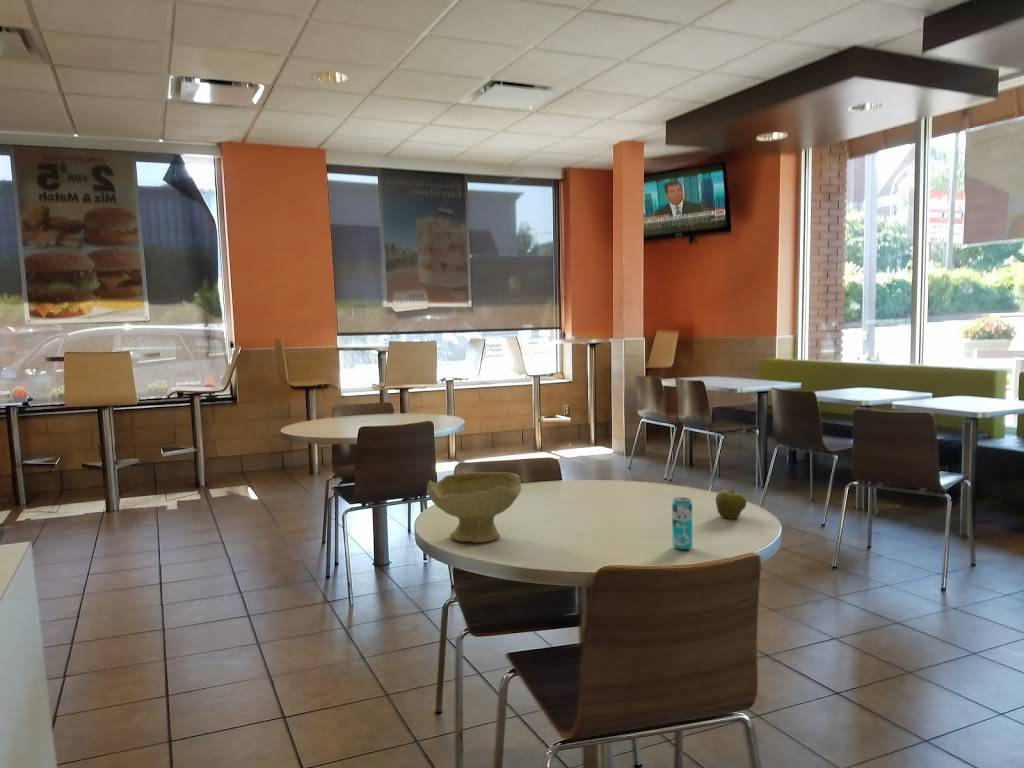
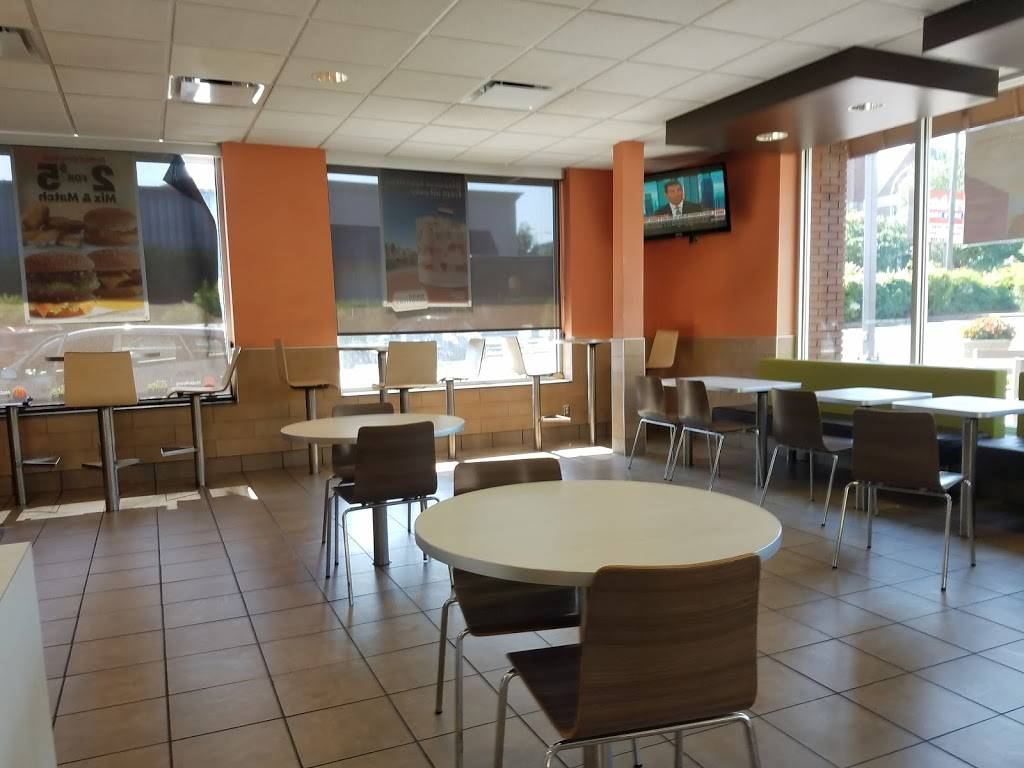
- bowl [426,471,522,544]
- beverage can [671,496,693,551]
- apple [715,487,747,519]
